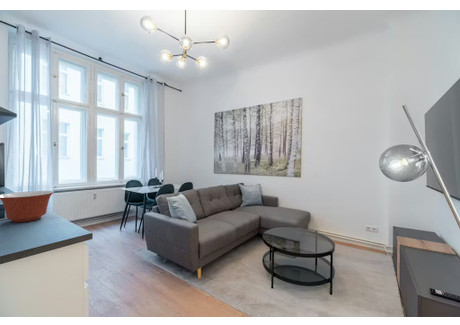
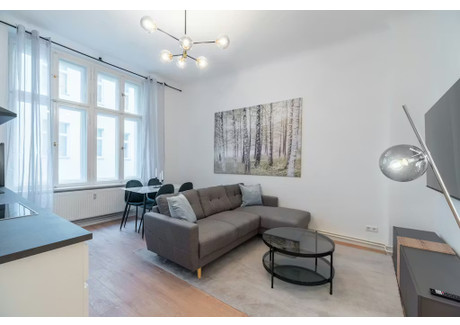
- mixing bowl [0,190,55,223]
